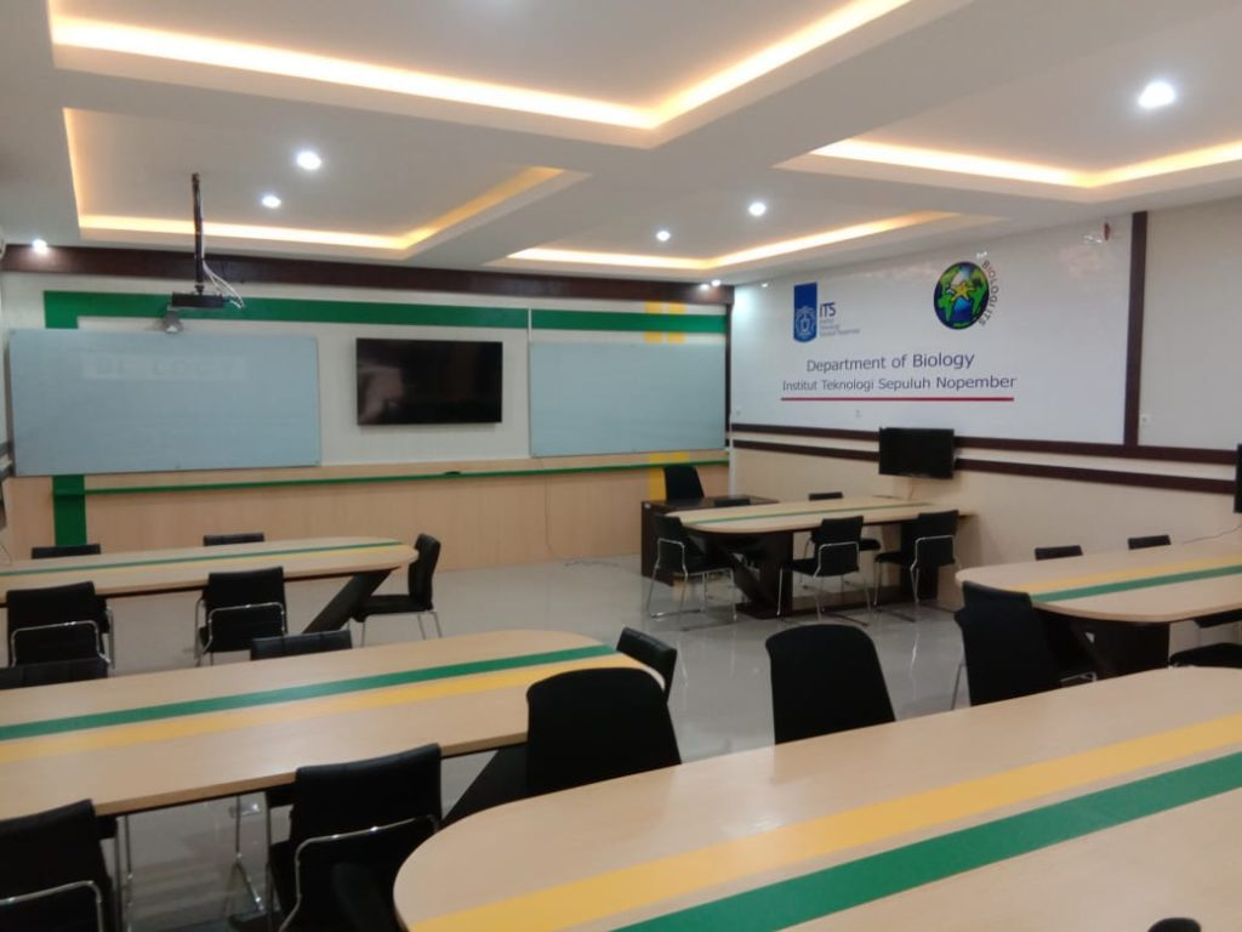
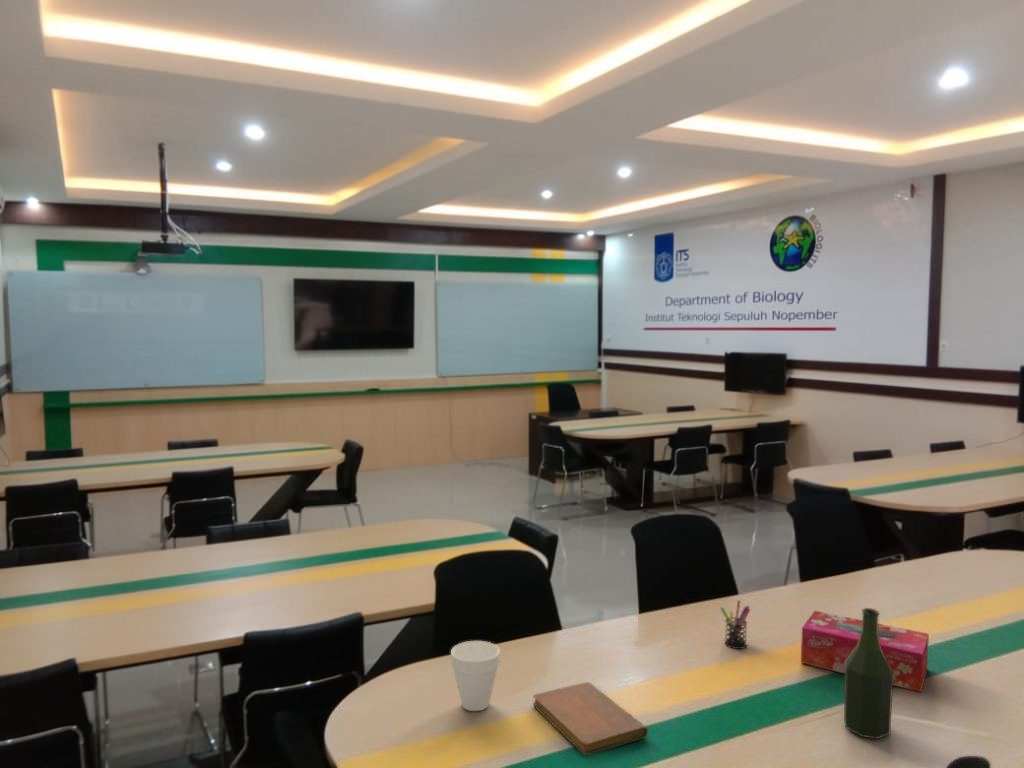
+ tissue box [800,610,930,693]
+ bottle [843,607,894,740]
+ pen holder [719,599,752,650]
+ cup [450,640,501,712]
+ notebook [532,681,649,756]
